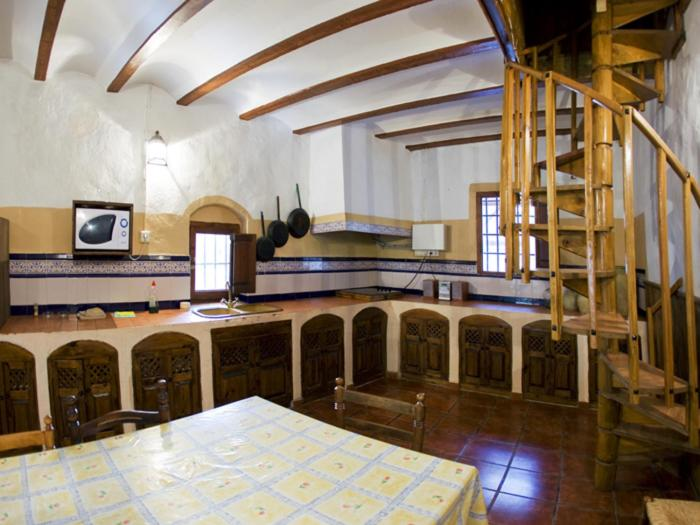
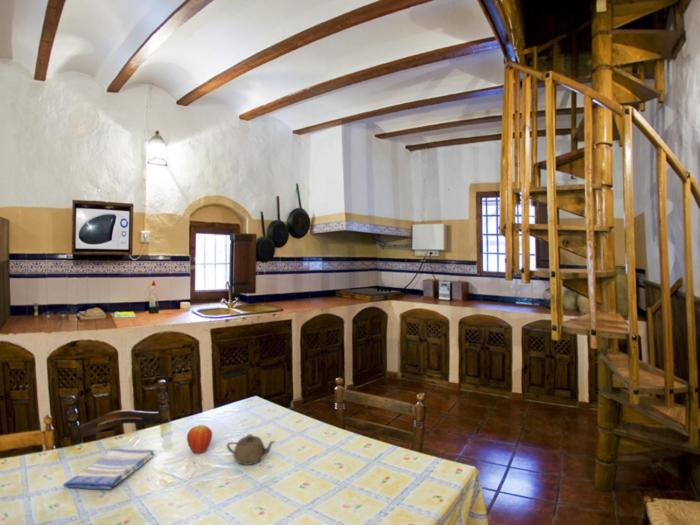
+ teapot [226,433,277,466]
+ dish towel [62,447,156,491]
+ fruit [186,424,213,454]
